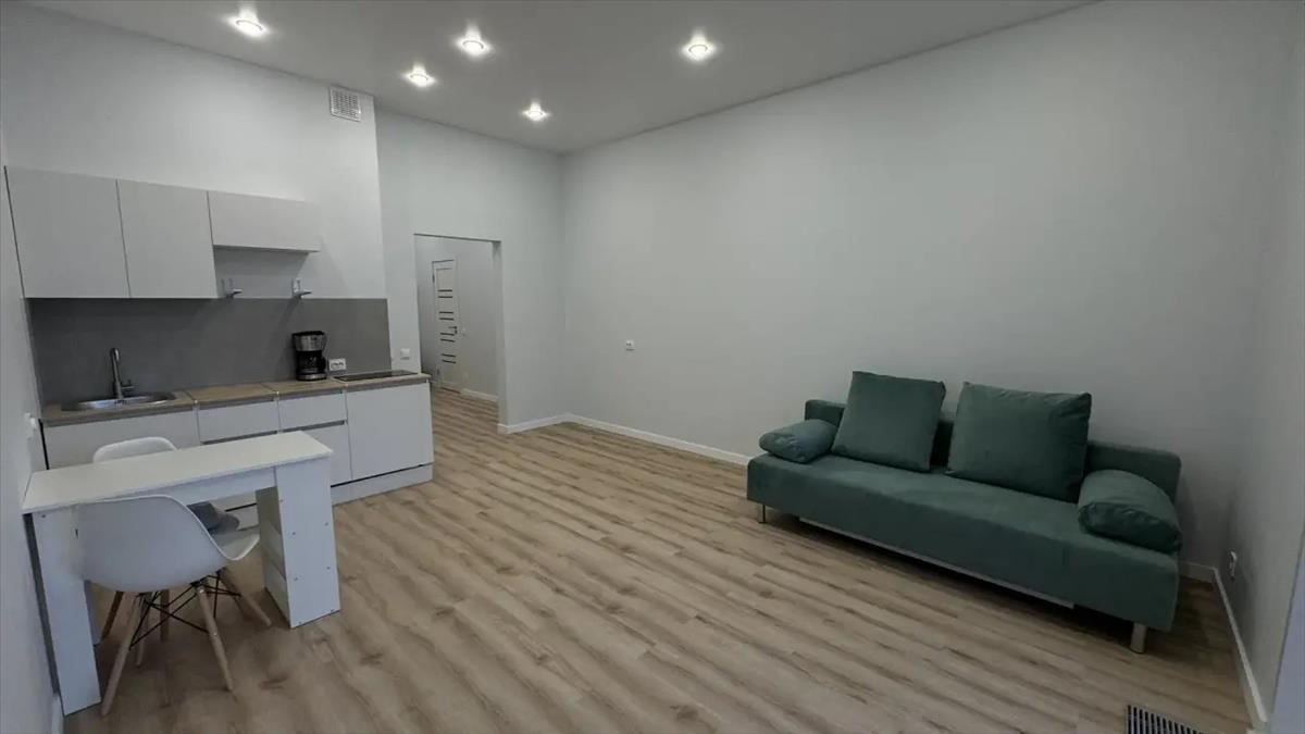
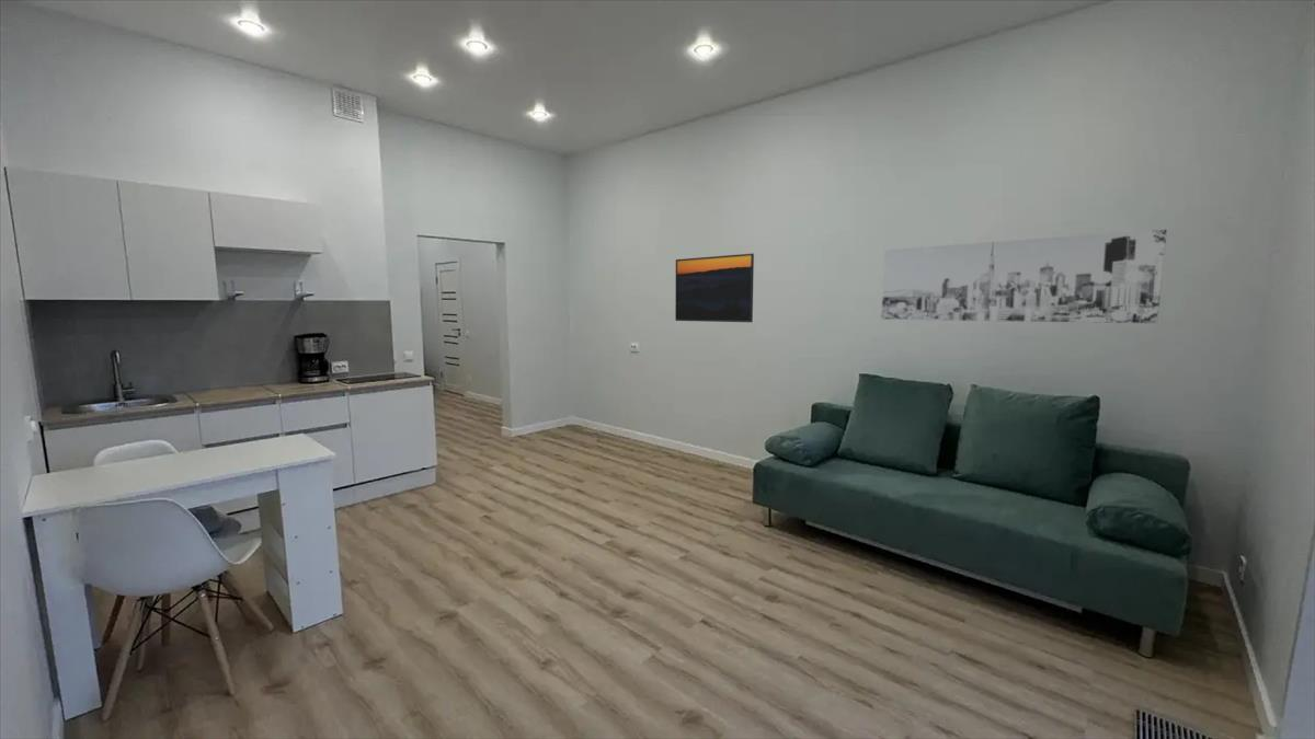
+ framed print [674,252,755,323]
+ wall art [880,229,1168,324]
